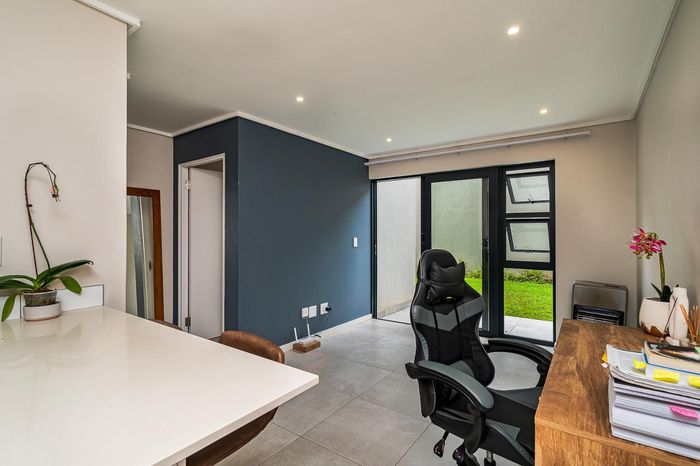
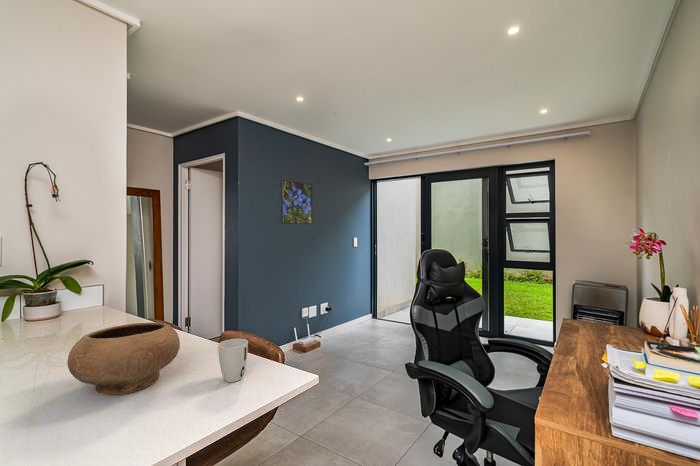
+ bowl [66,321,181,396]
+ cup [217,338,249,383]
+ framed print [280,178,314,226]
